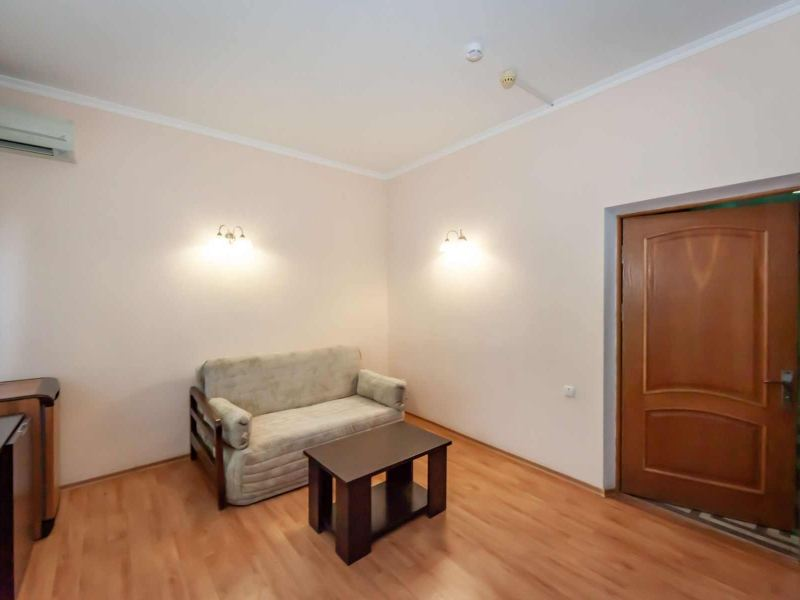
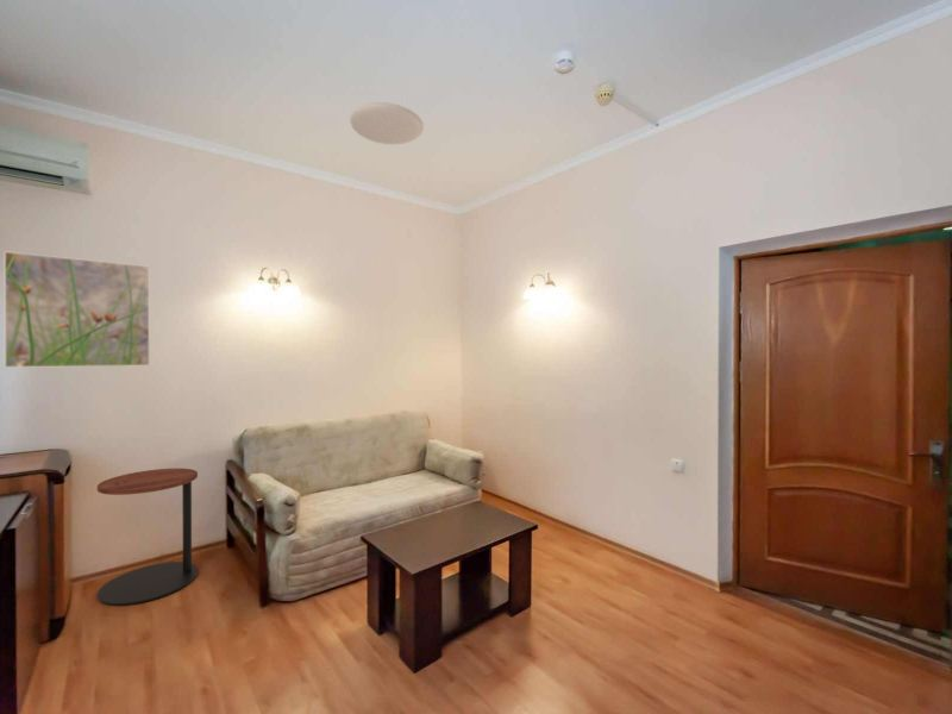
+ side table [96,468,199,607]
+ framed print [4,250,151,369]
+ ceiling light [349,101,425,145]
